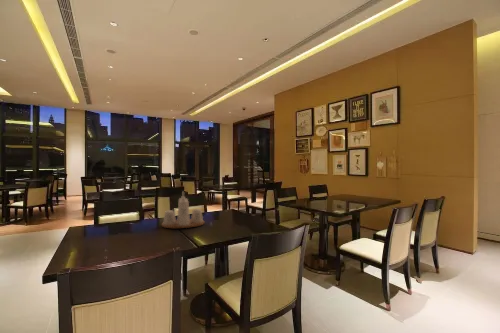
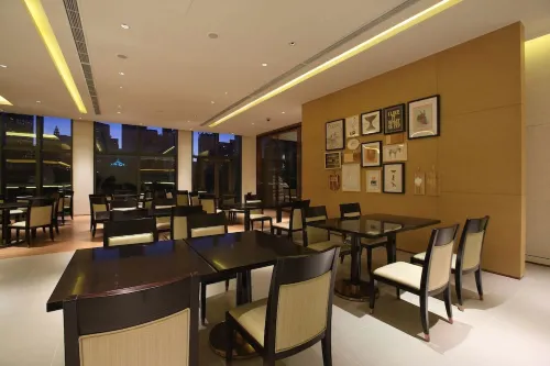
- condiment set [161,190,205,229]
